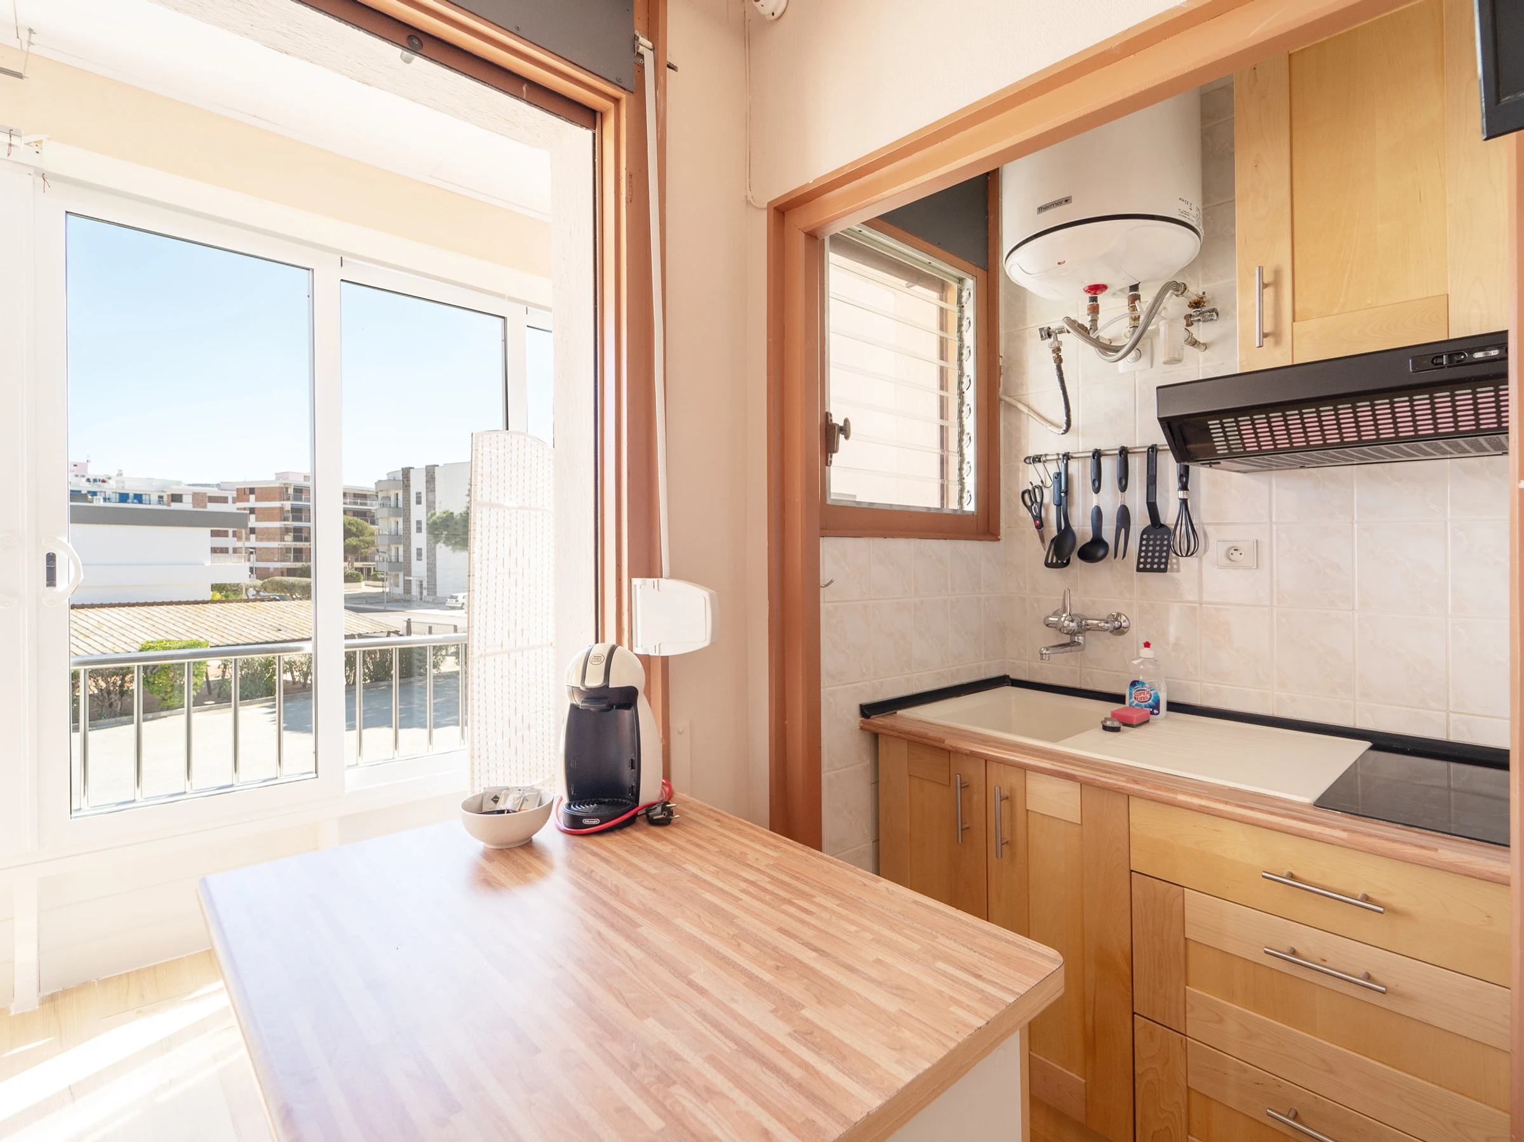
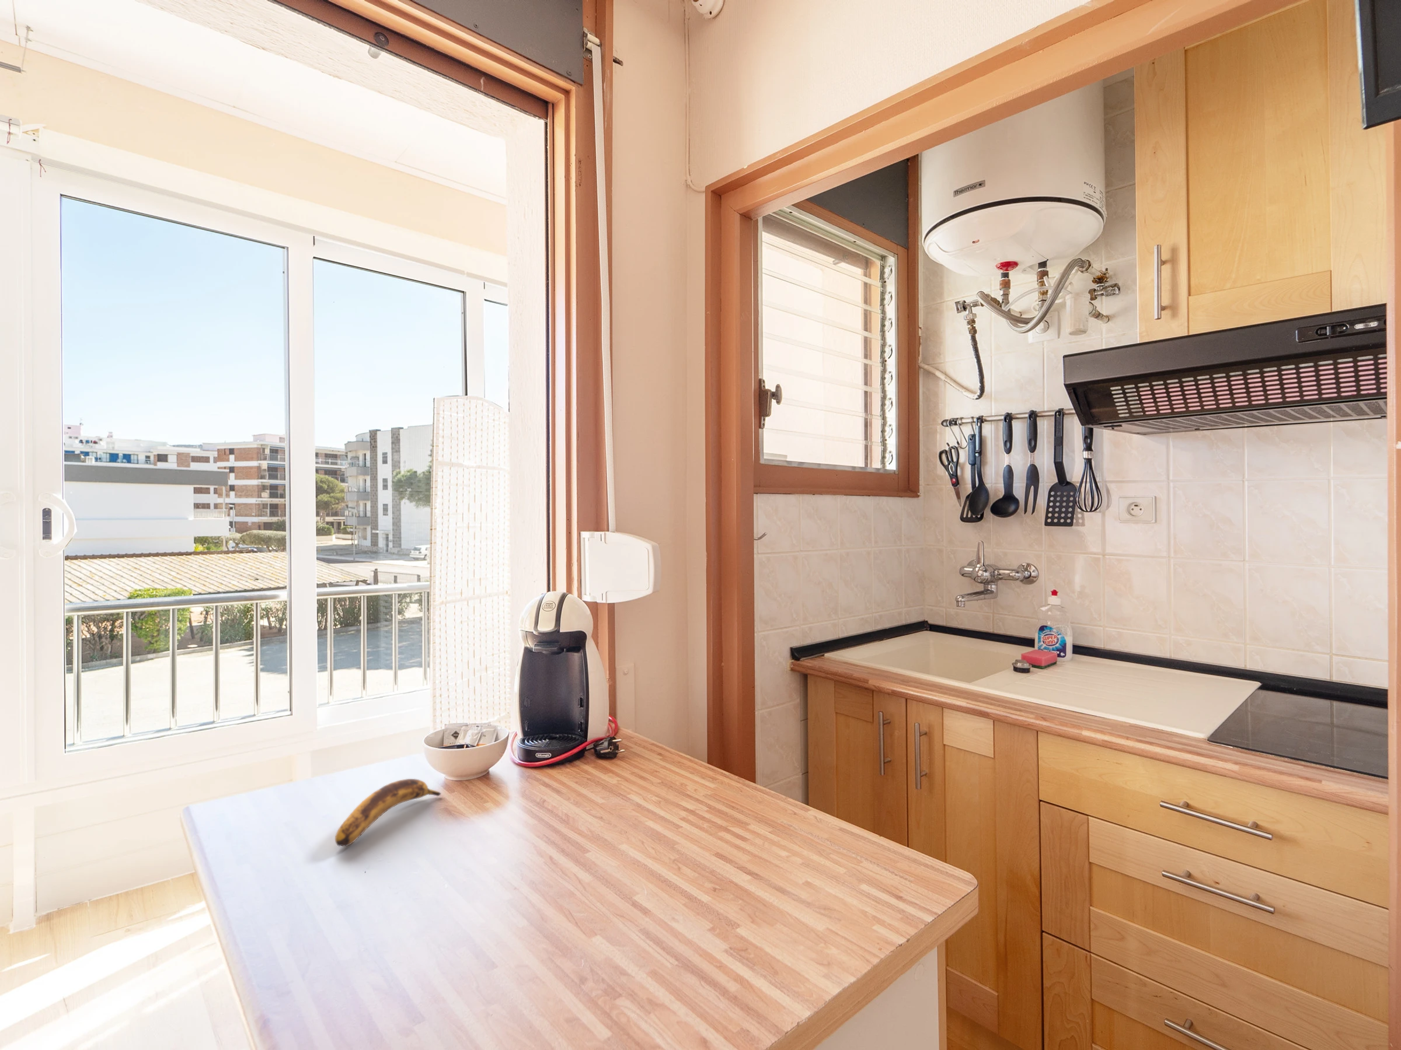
+ banana [334,779,441,847]
